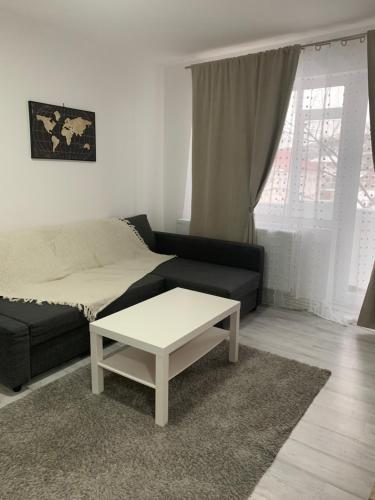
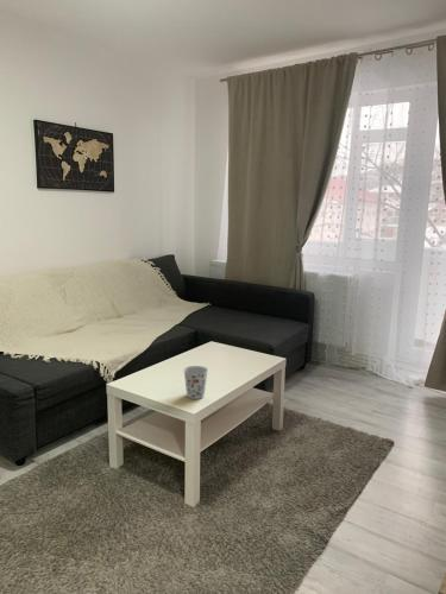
+ cup [182,365,209,400]
